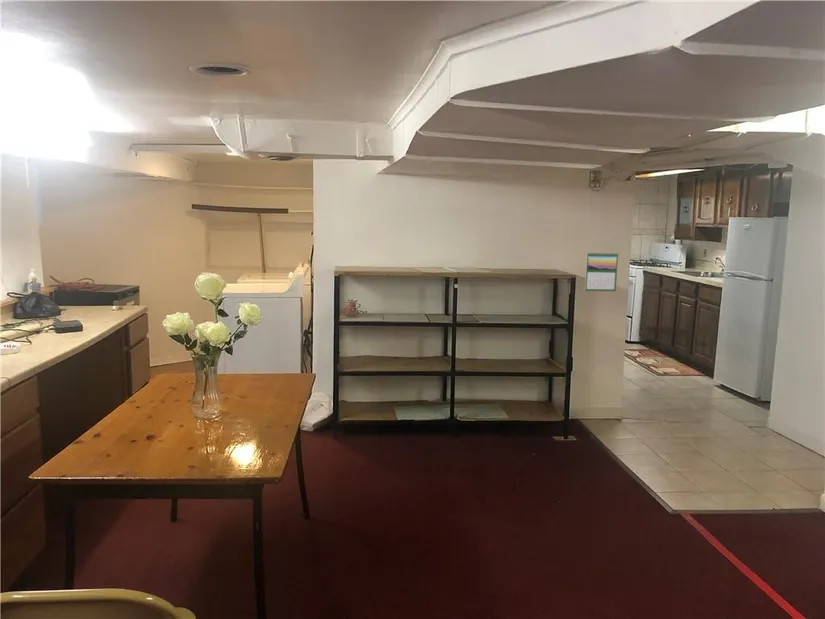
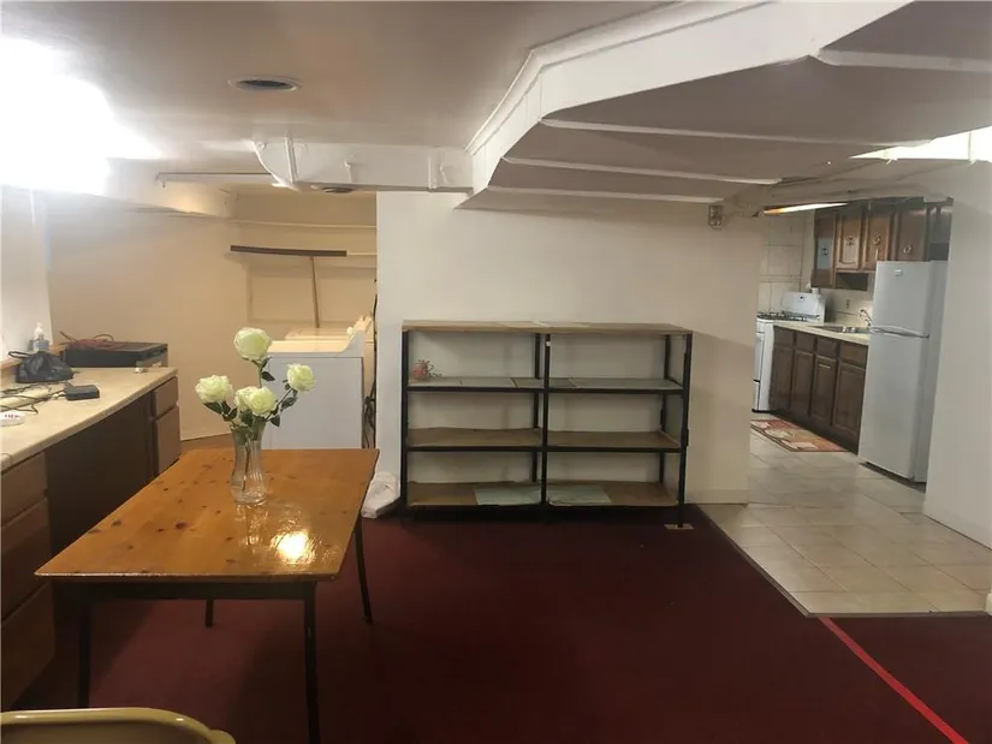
- calendar [584,251,619,292]
